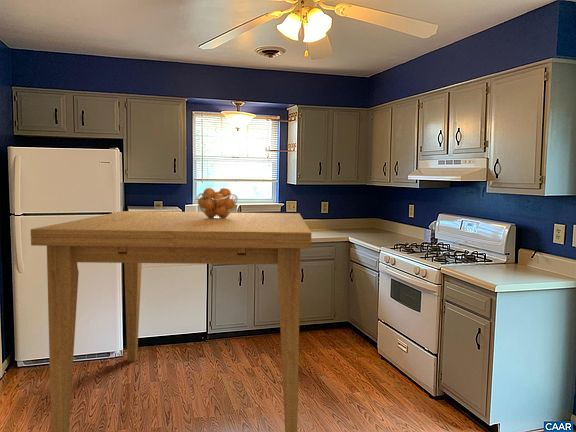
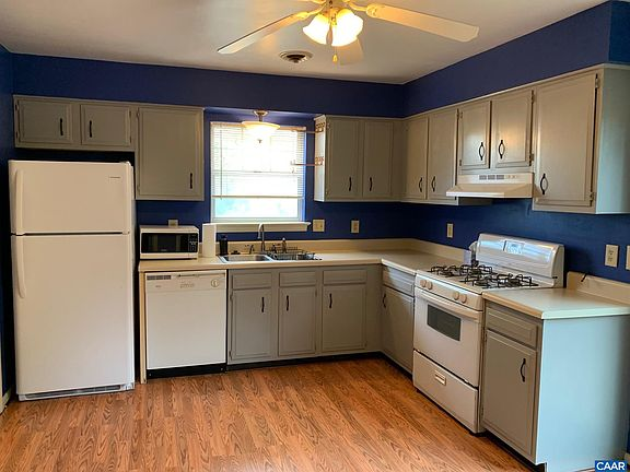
- dining table [30,210,312,432]
- fruit basket [195,187,239,219]
